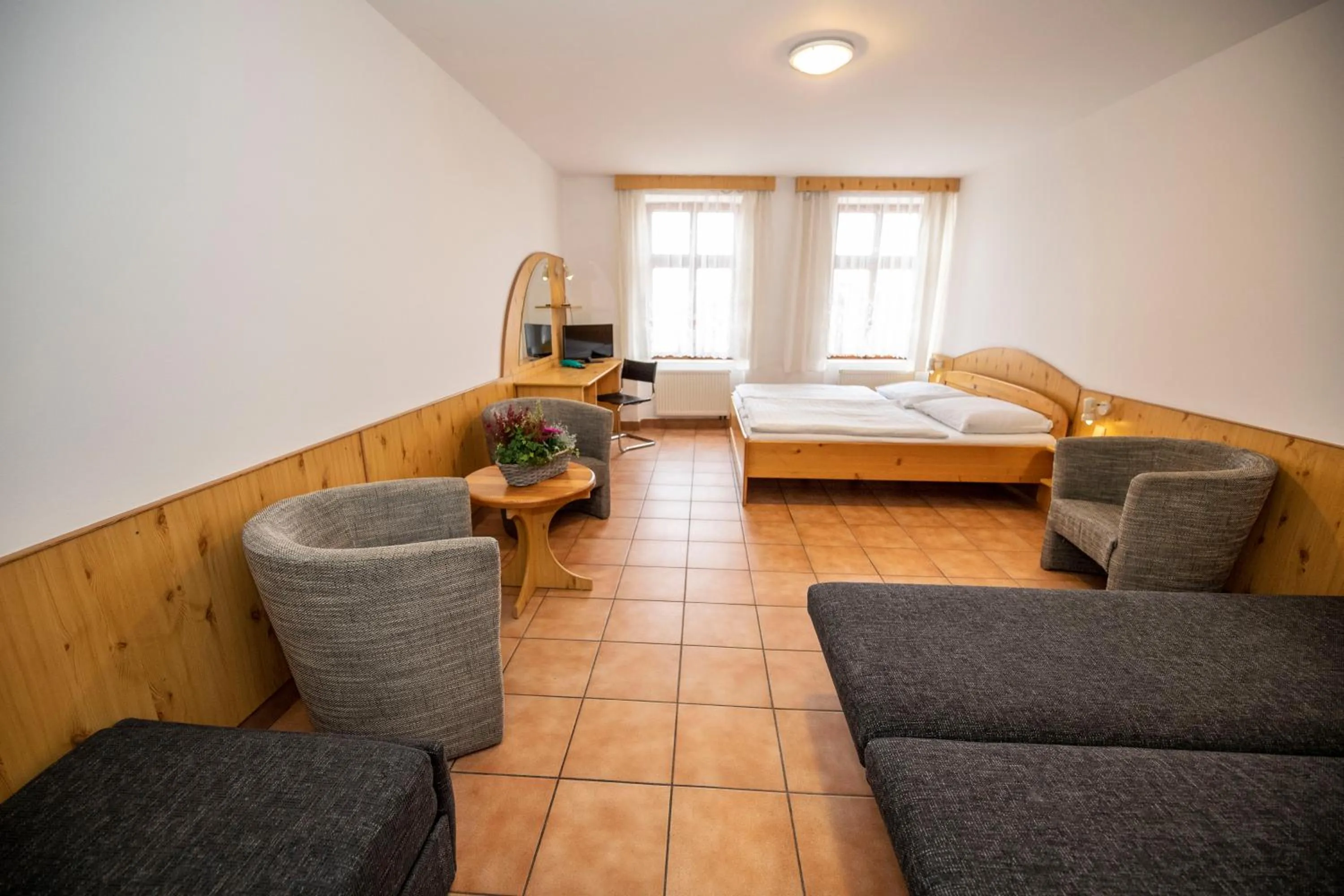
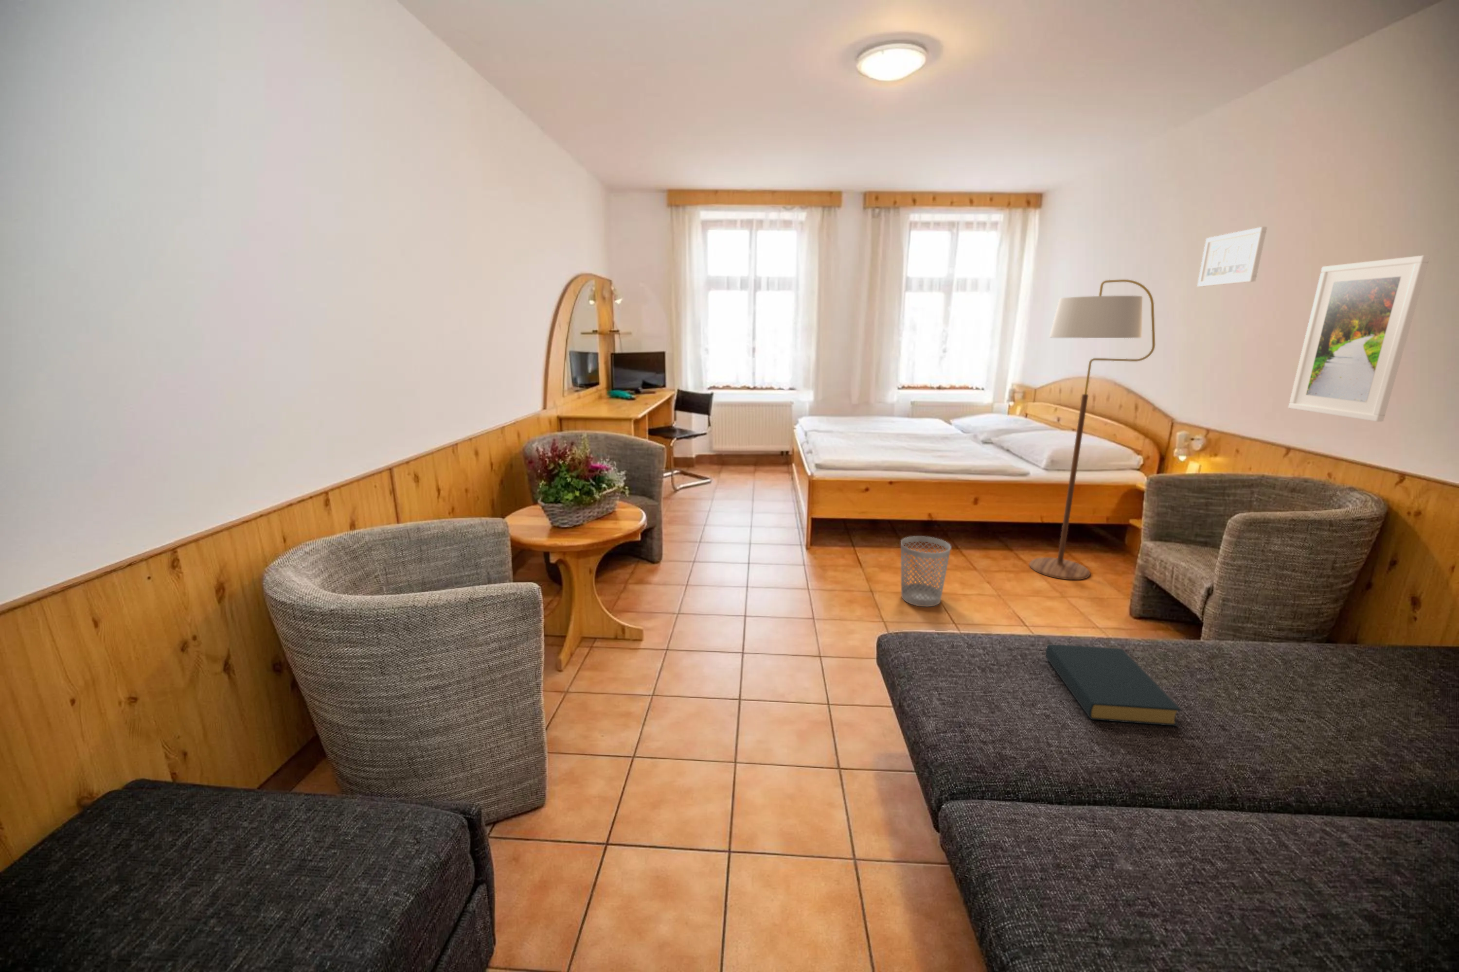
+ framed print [1196,226,1267,287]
+ hardback book [1045,644,1182,727]
+ wastebasket [900,536,951,608]
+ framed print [1287,255,1431,422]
+ floor lamp [1029,279,1155,580]
